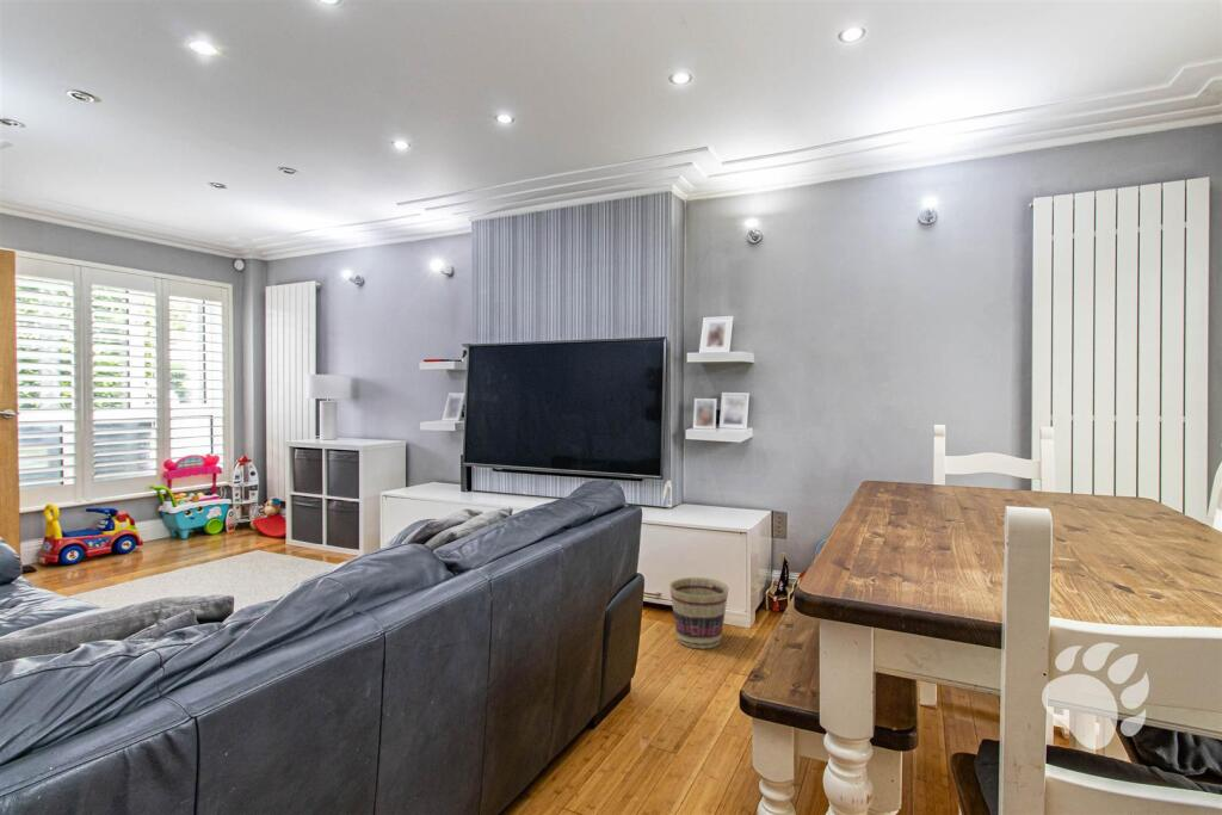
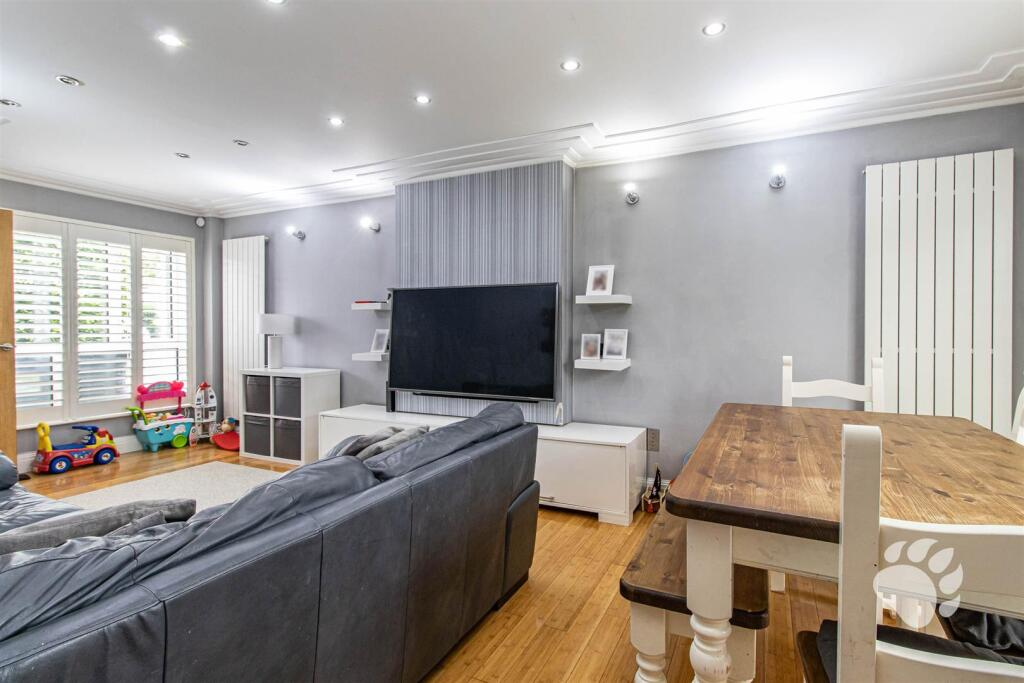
- basket [668,576,730,650]
